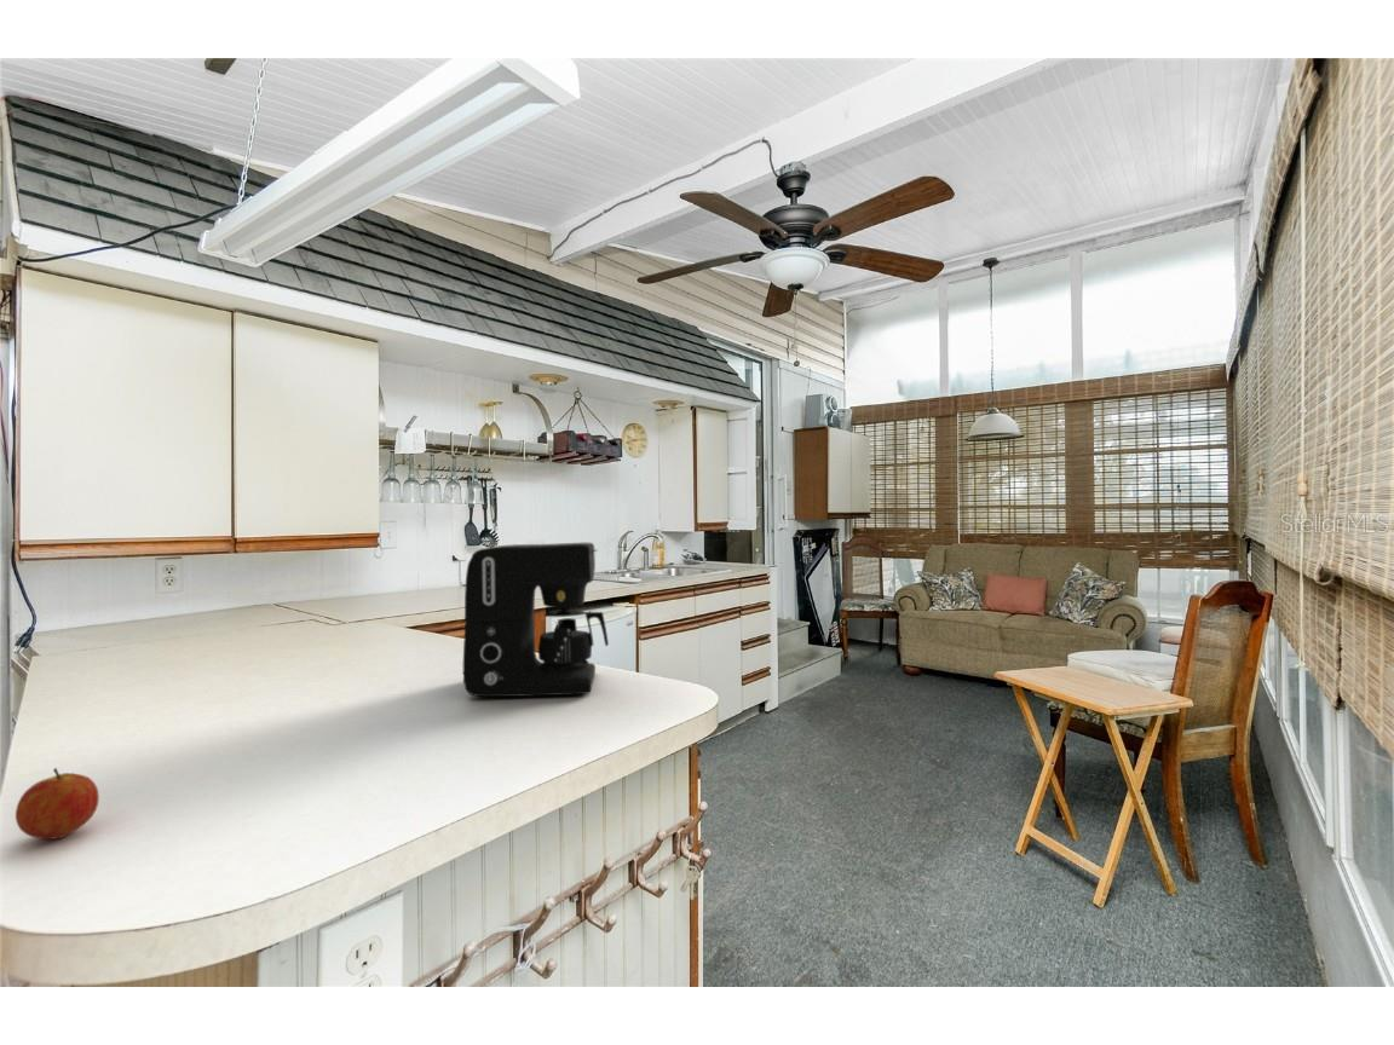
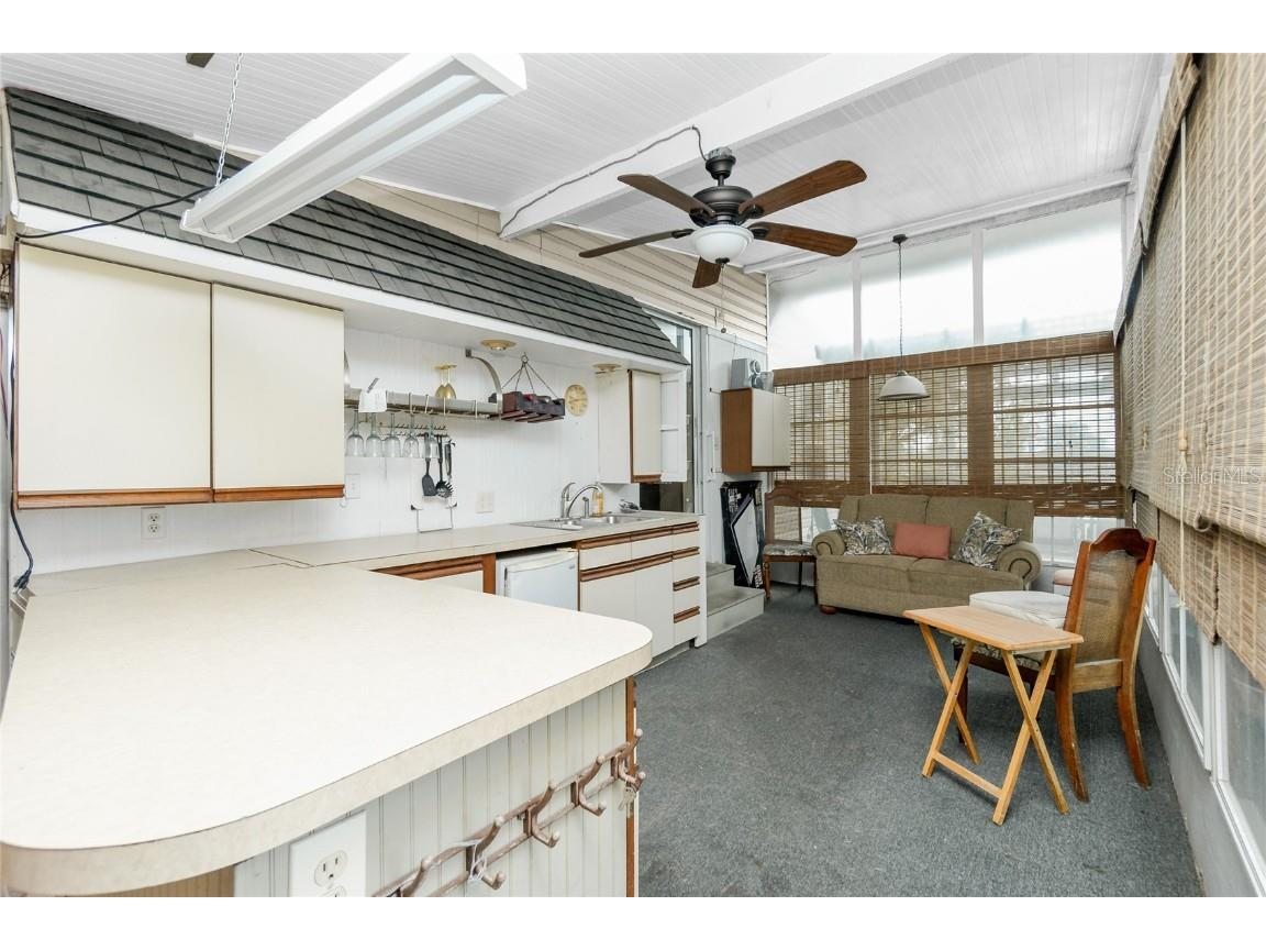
- coffee maker [462,542,610,698]
- fruit [15,767,100,842]
